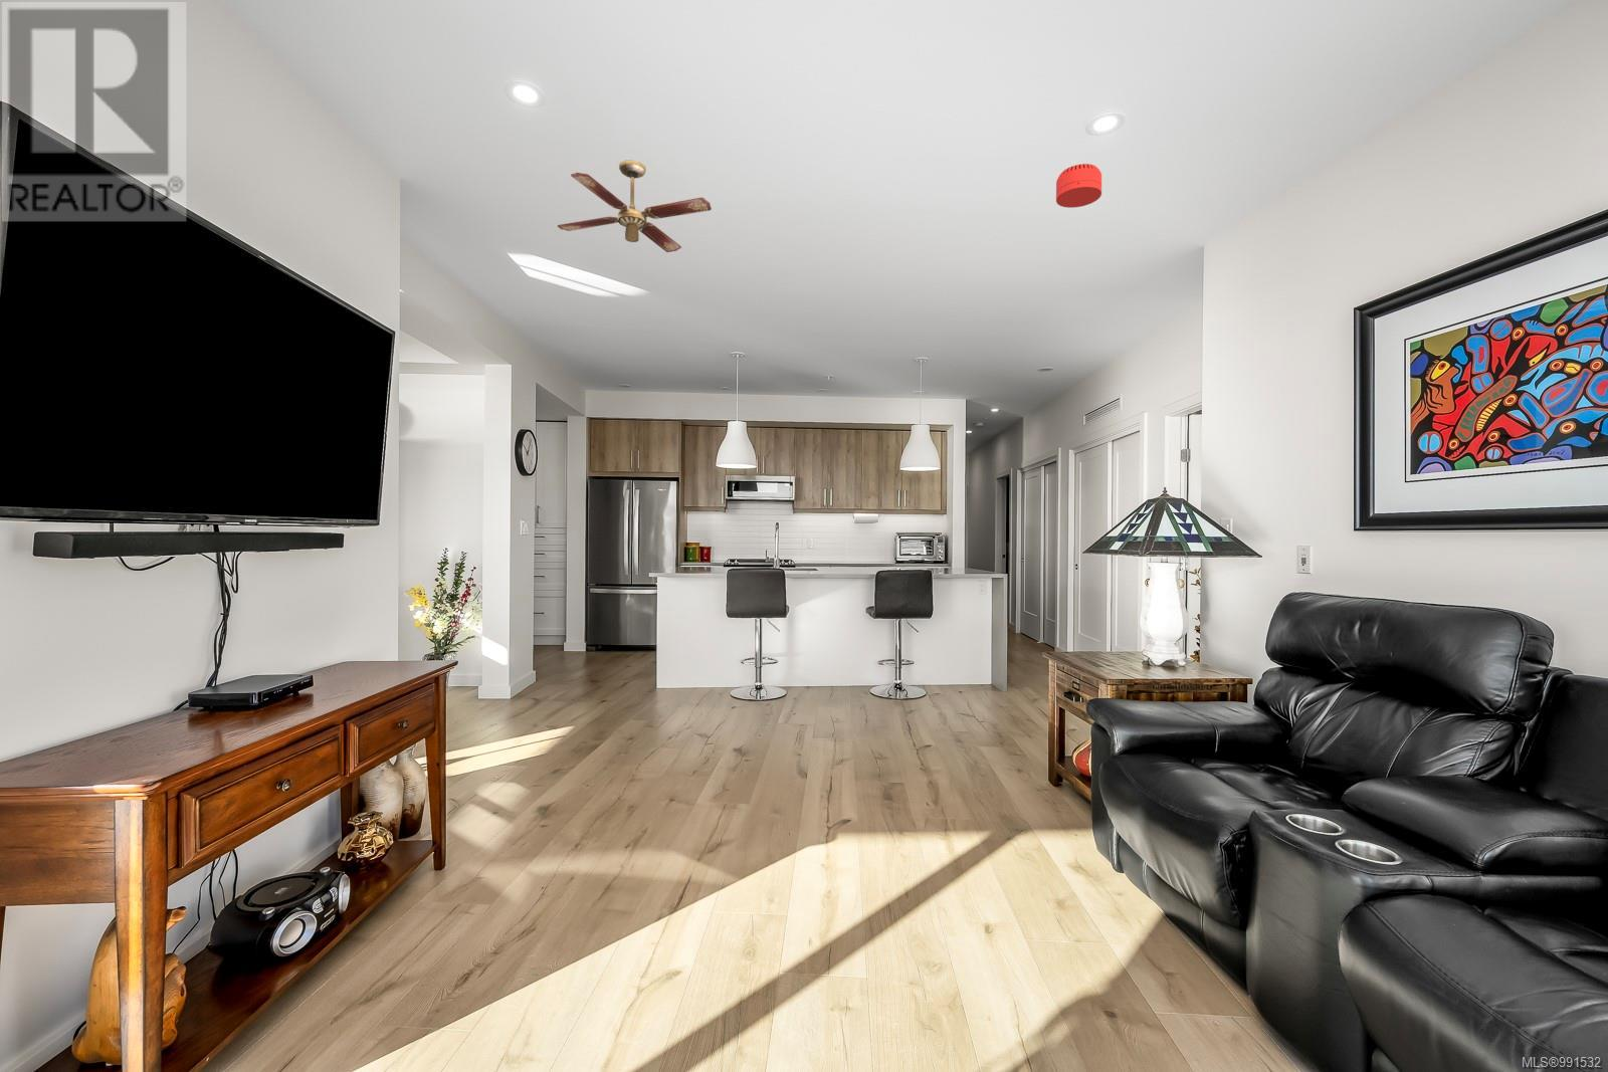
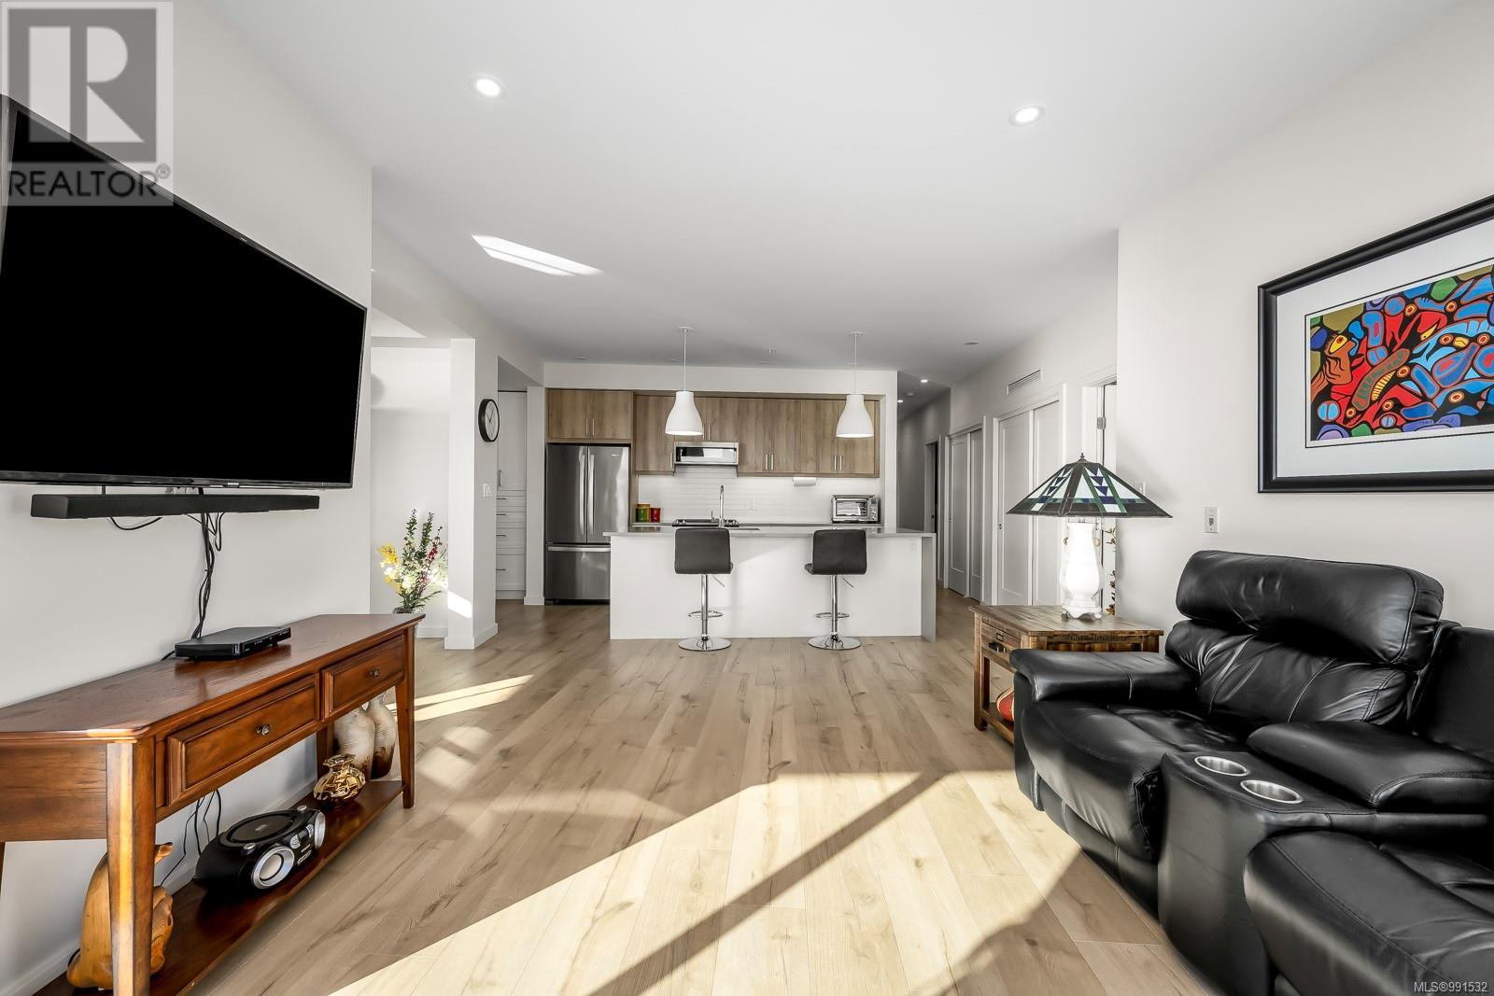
- smoke detector [1055,163,1102,209]
- ceiling fan [556,159,713,254]
